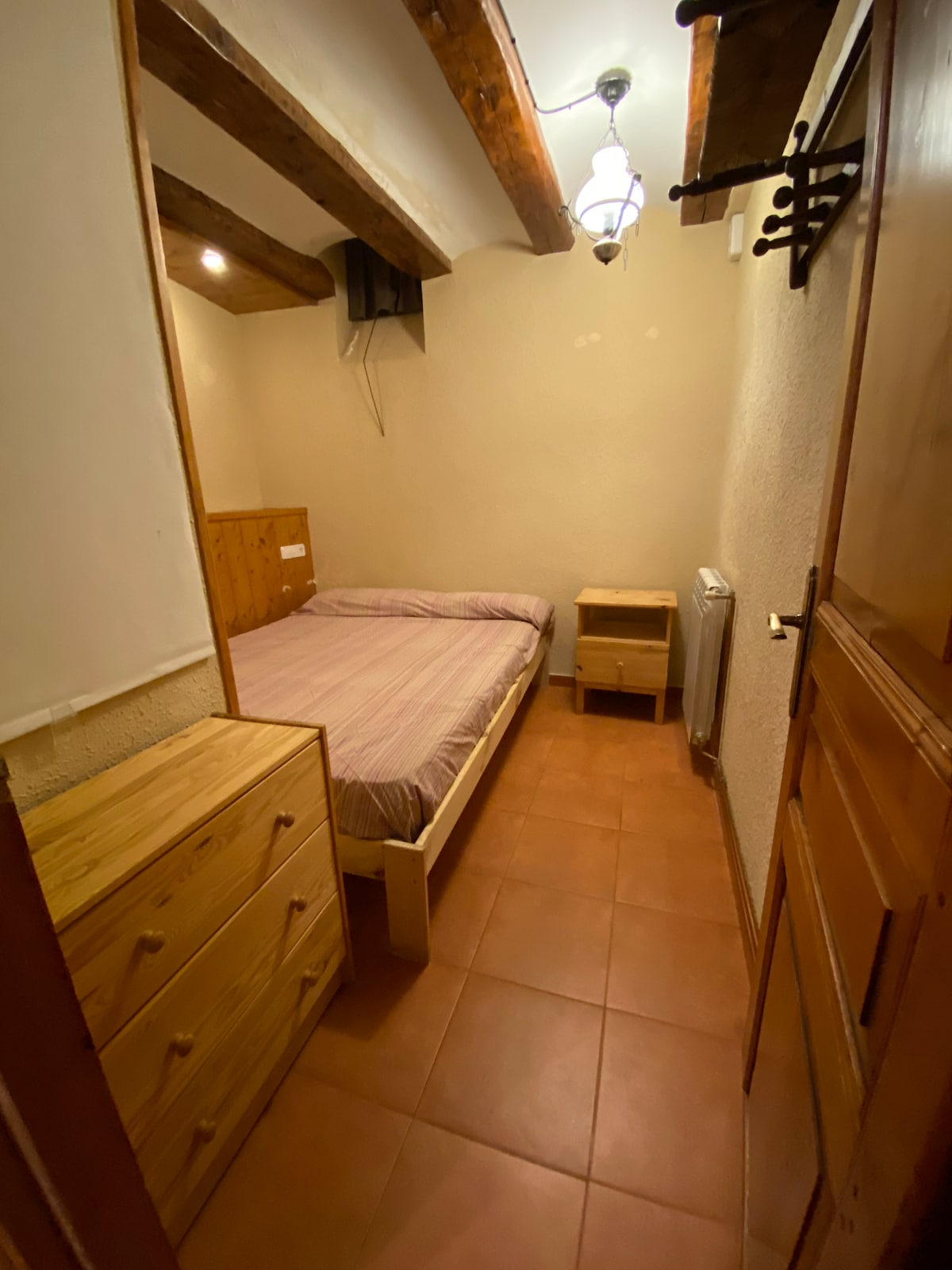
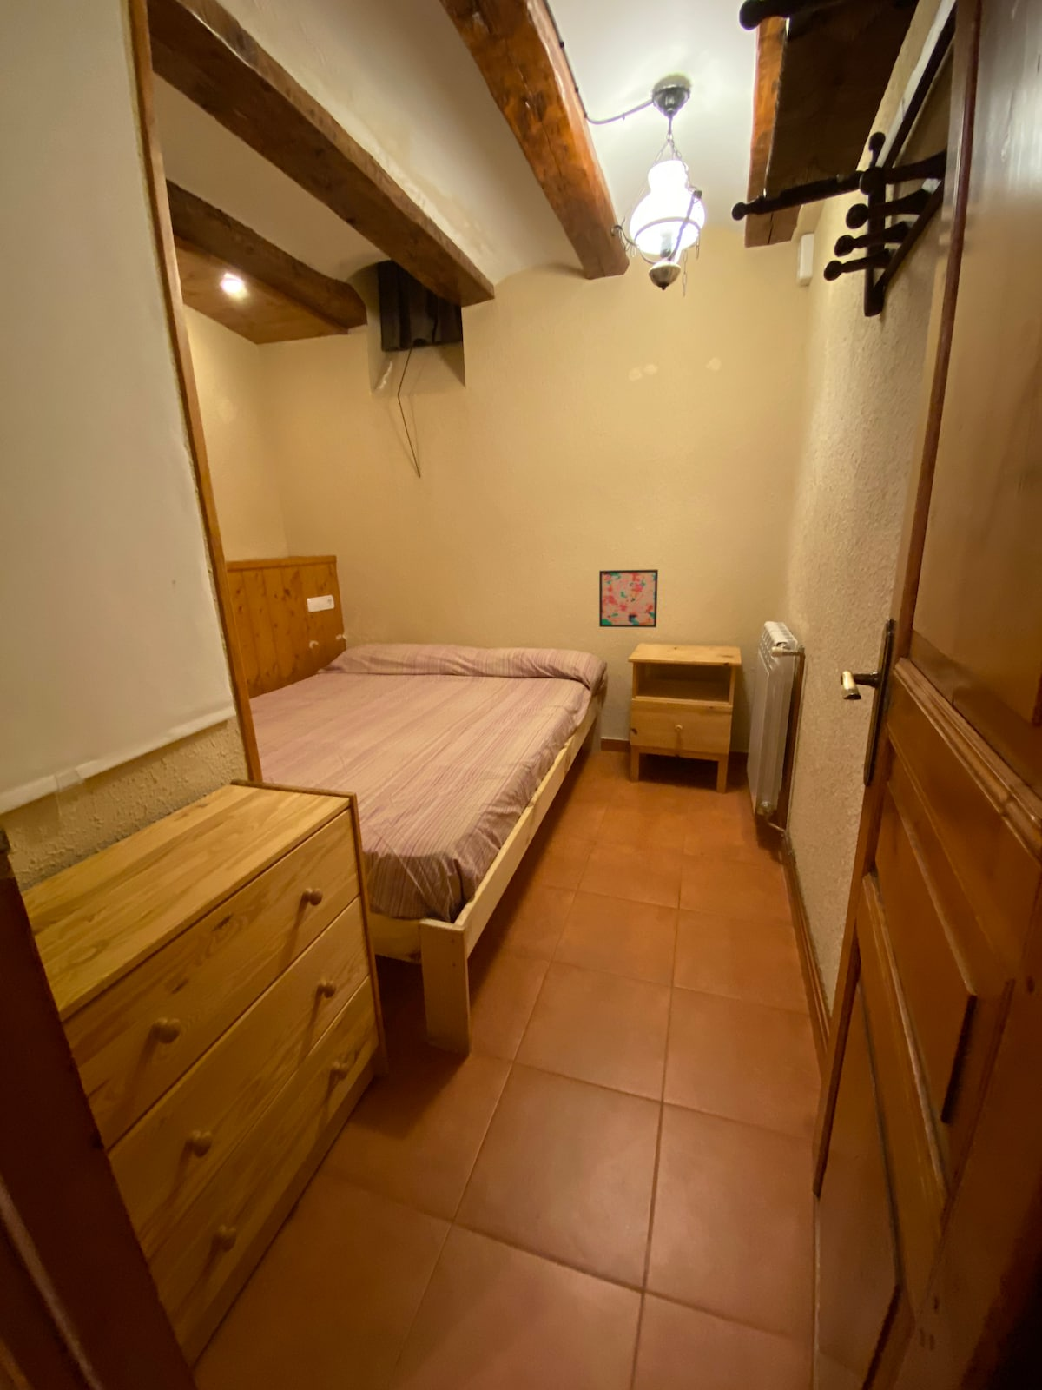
+ wall art [599,568,659,628]
